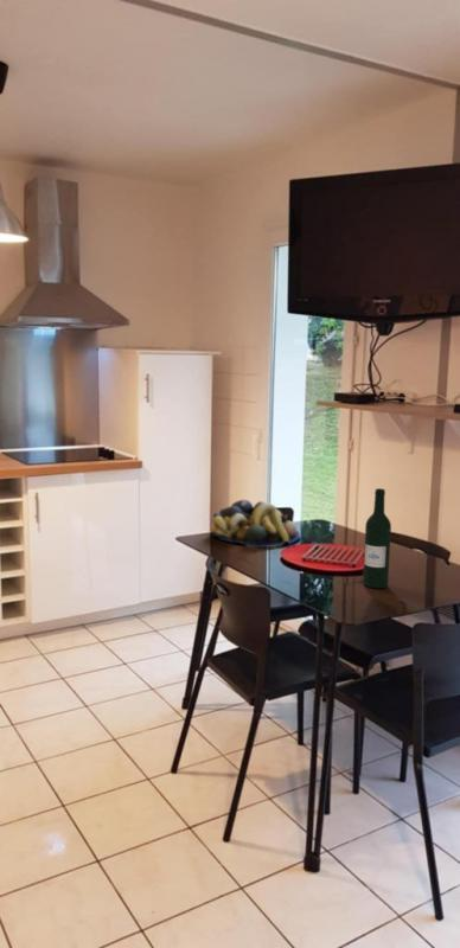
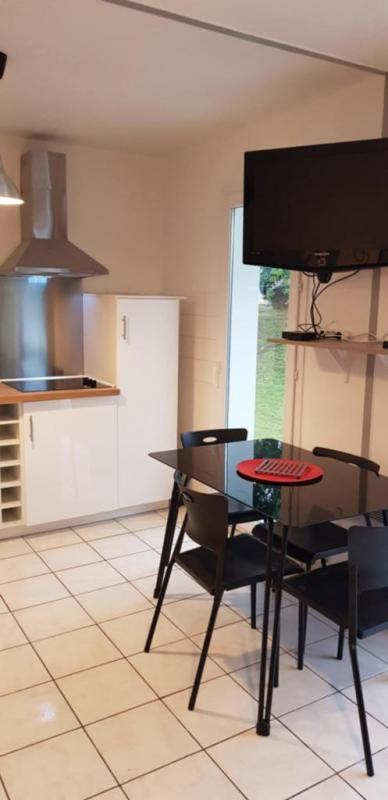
- wine bottle [362,487,392,589]
- fruit bowl [210,499,302,549]
